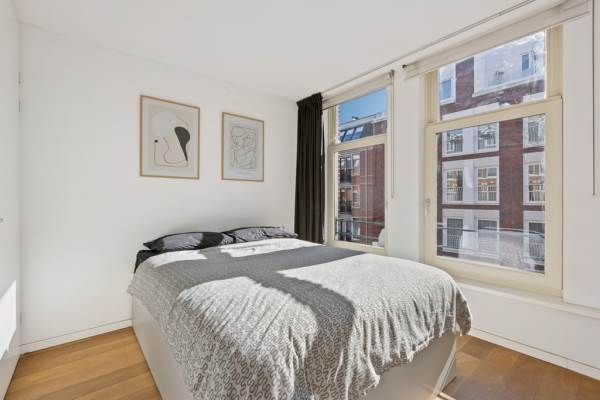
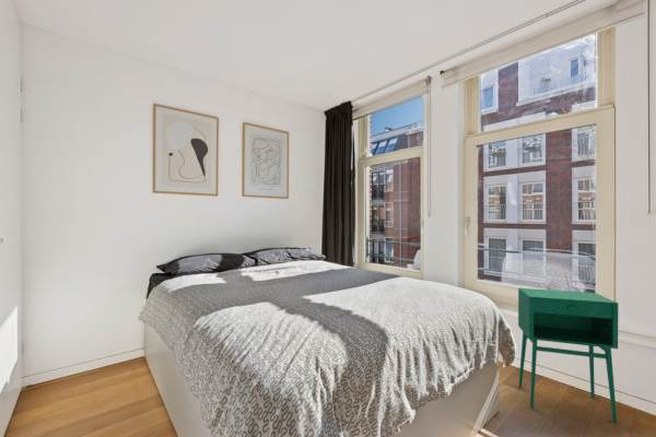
+ storage cabinet [517,287,619,423]
